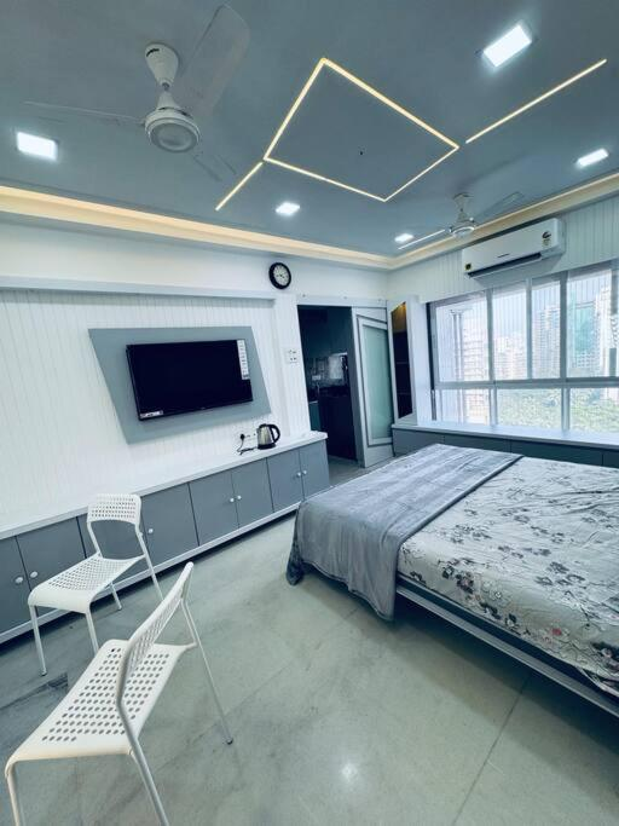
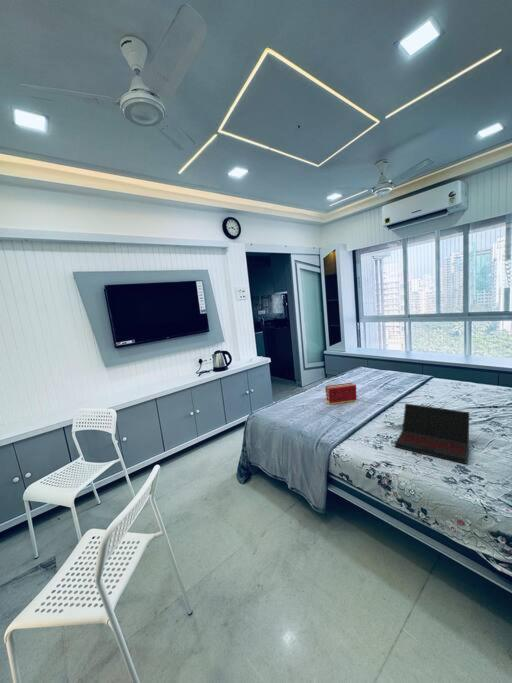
+ laptop [394,402,470,465]
+ book [324,382,358,405]
